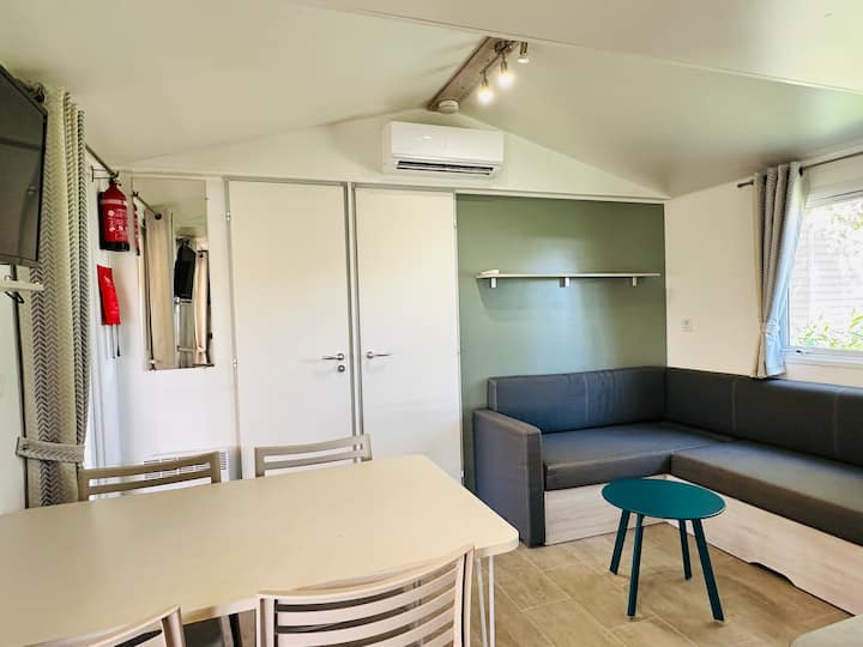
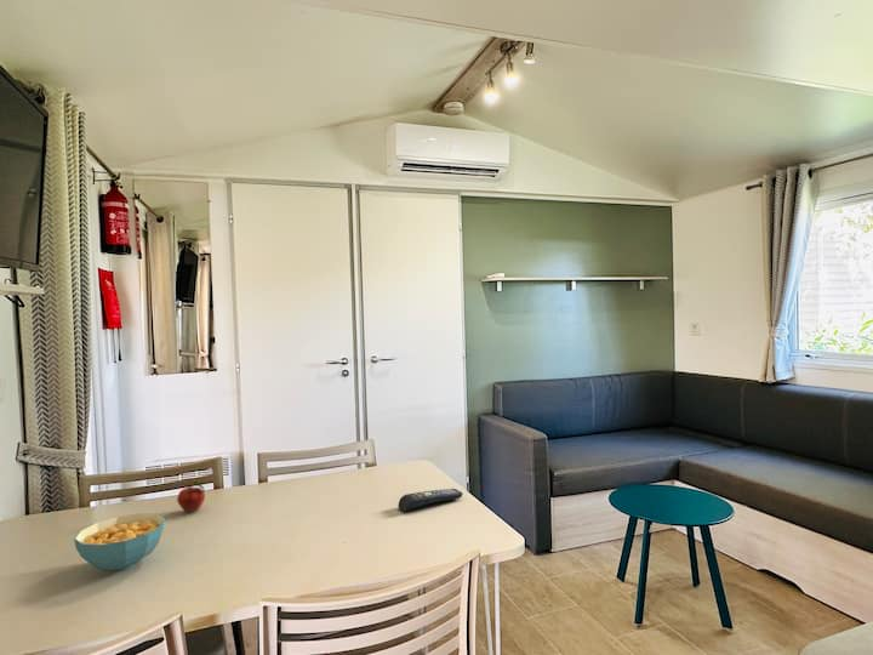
+ fruit [176,479,206,513]
+ remote control [396,488,463,512]
+ cereal bowl [73,512,166,571]
